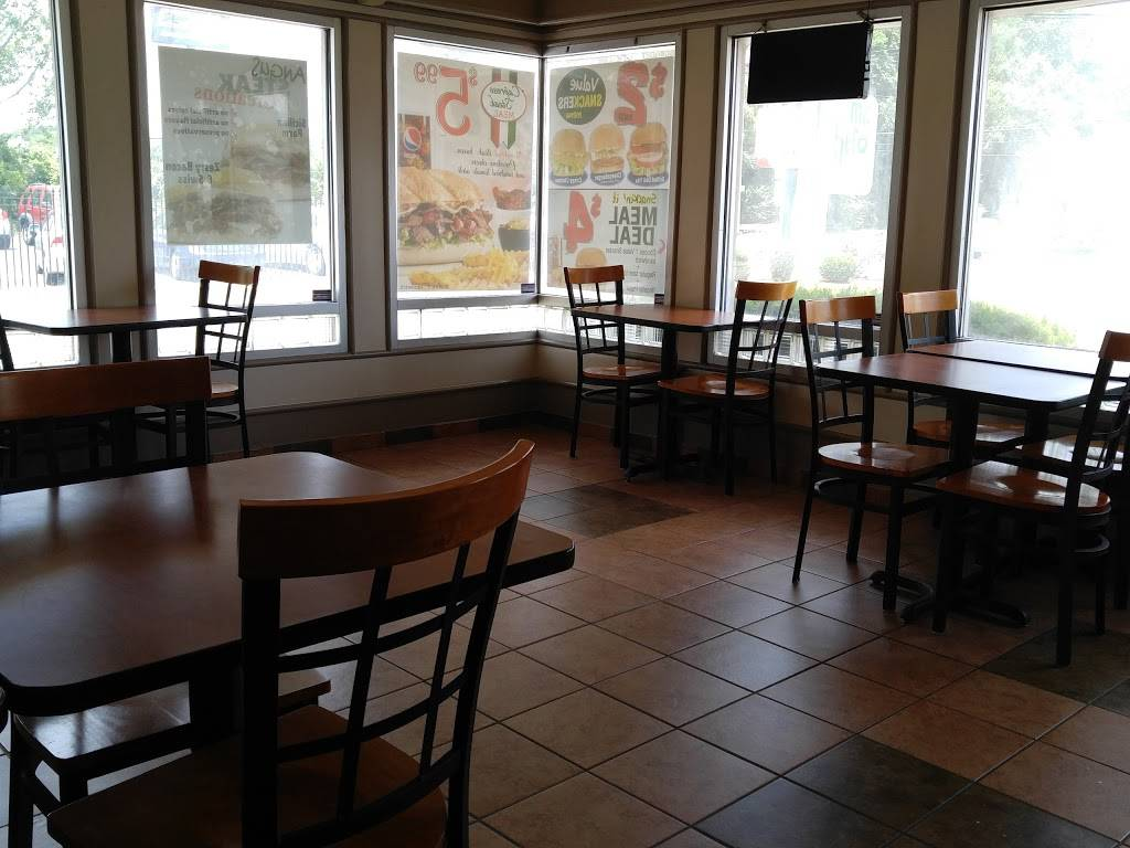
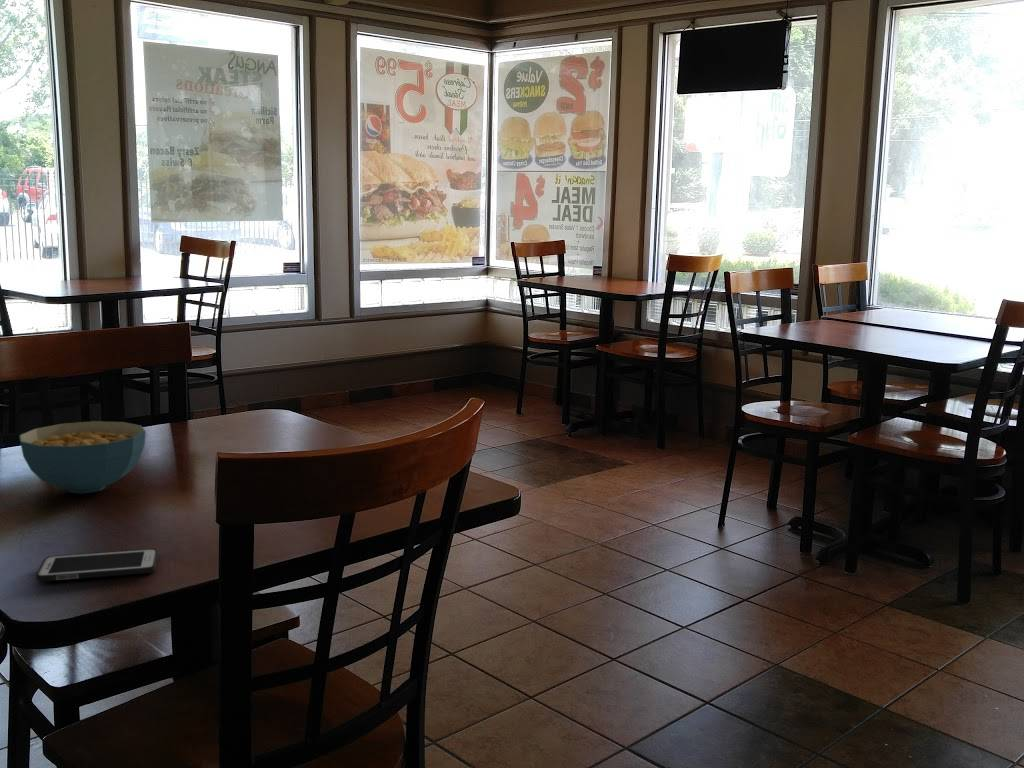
+ cereal bowl [18,420,147,494]
+ cell phone [35,548,159,582]
